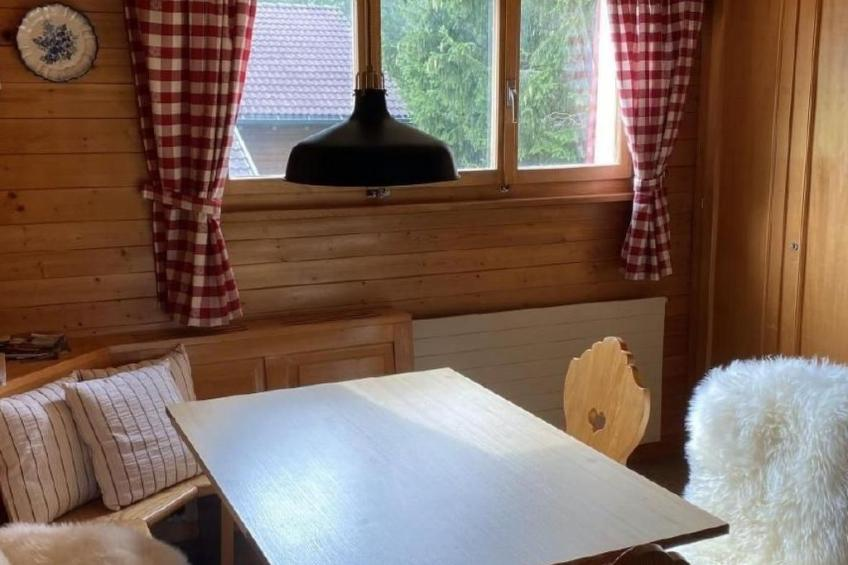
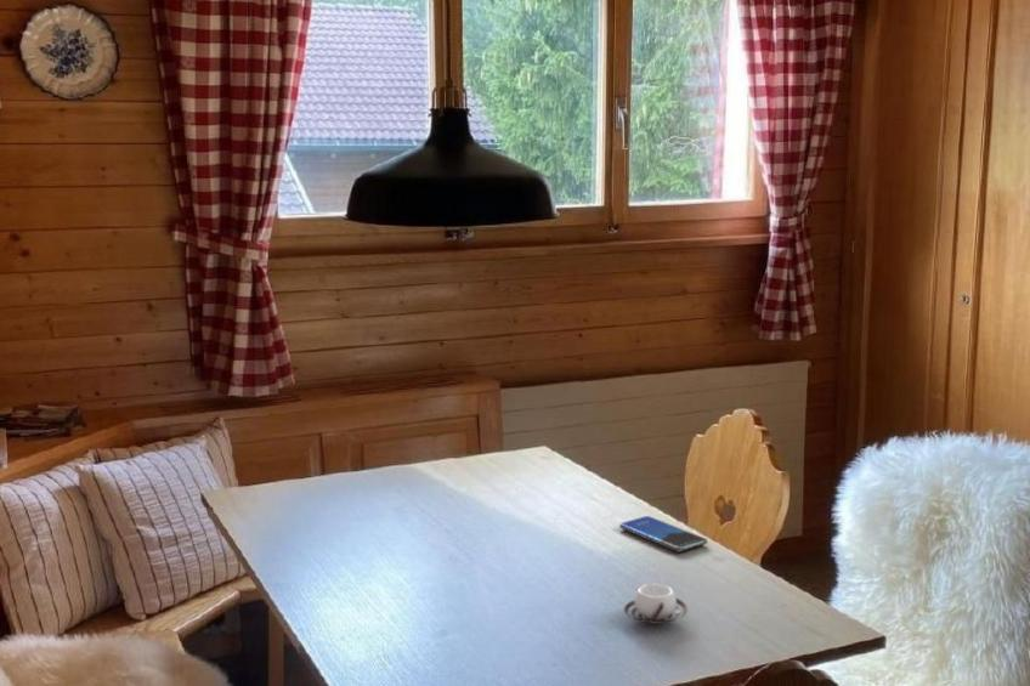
+ cup [623,583,689,625]
+ smartphone [618,515,709,554]
